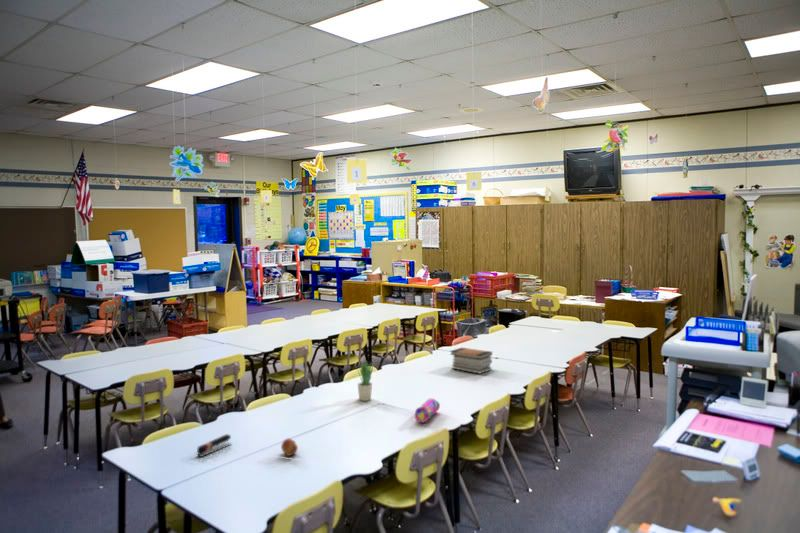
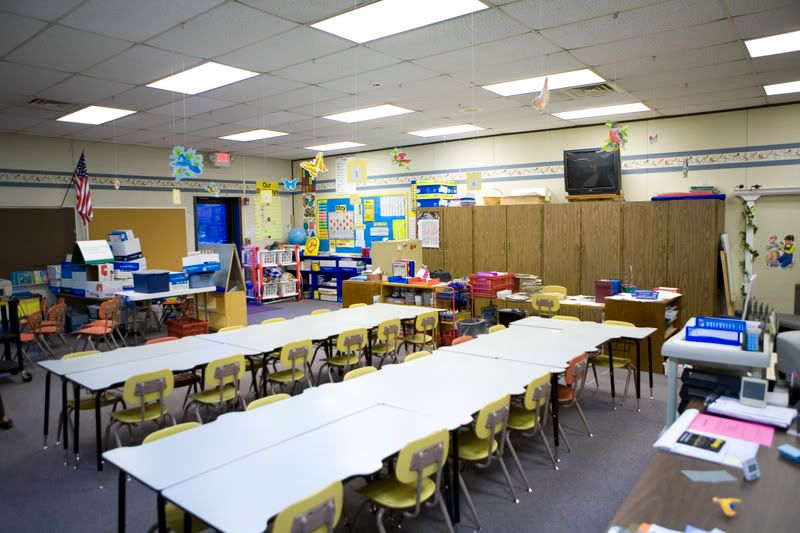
- apple [280,437,299,457]
- book stack [449,347,493,375]
- potted plant [356,357,375,402]
- stapler [196,433,232,458]
- pencil case [414,397,441,424]
